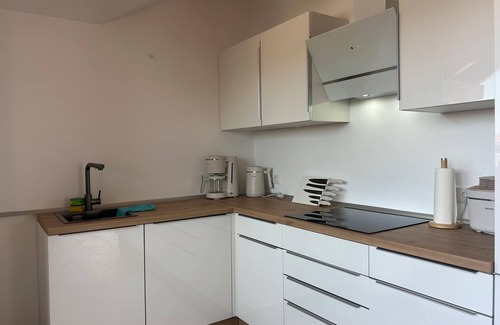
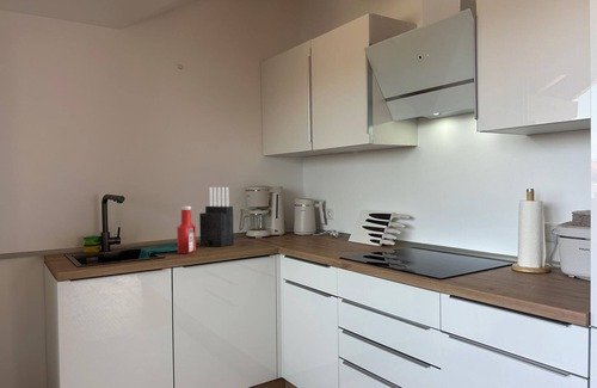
+ knife block [198,186,235,248]
+ soap bottle [176,205,197,255]
